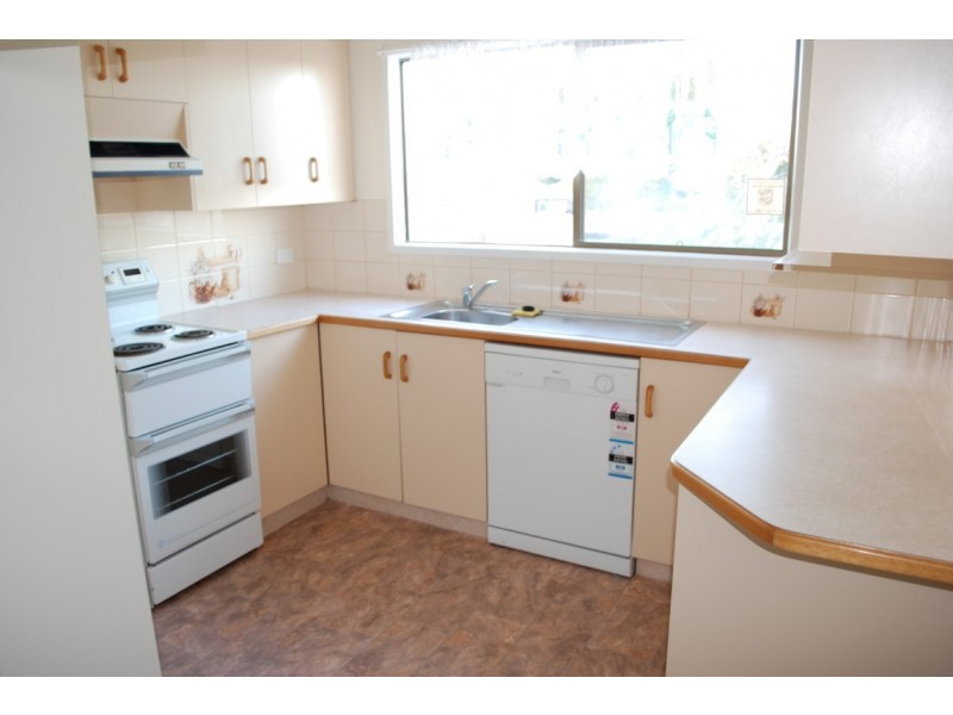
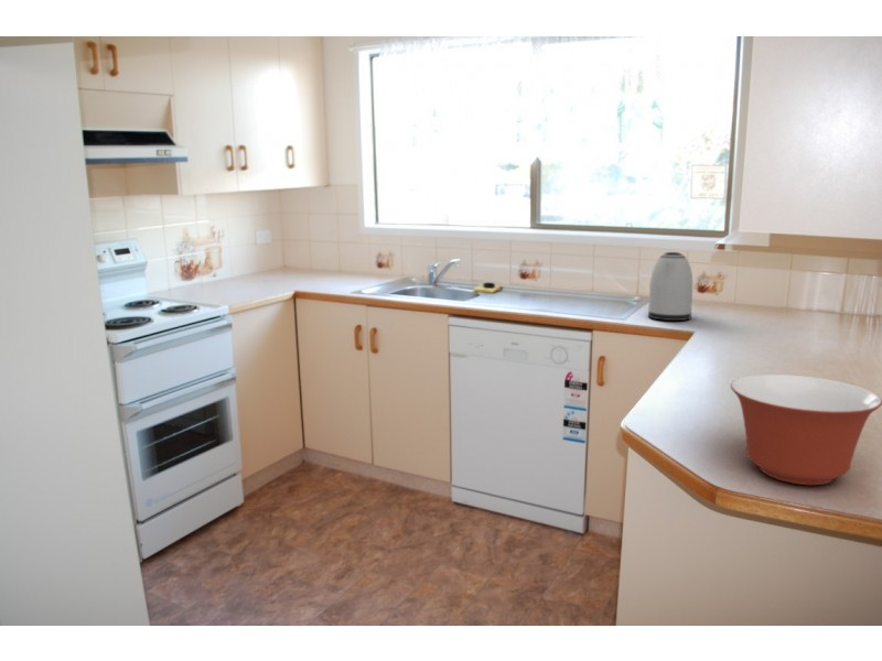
+ kettle [647,251,695,322]
+ mixing bowl [730,373,882,486]
